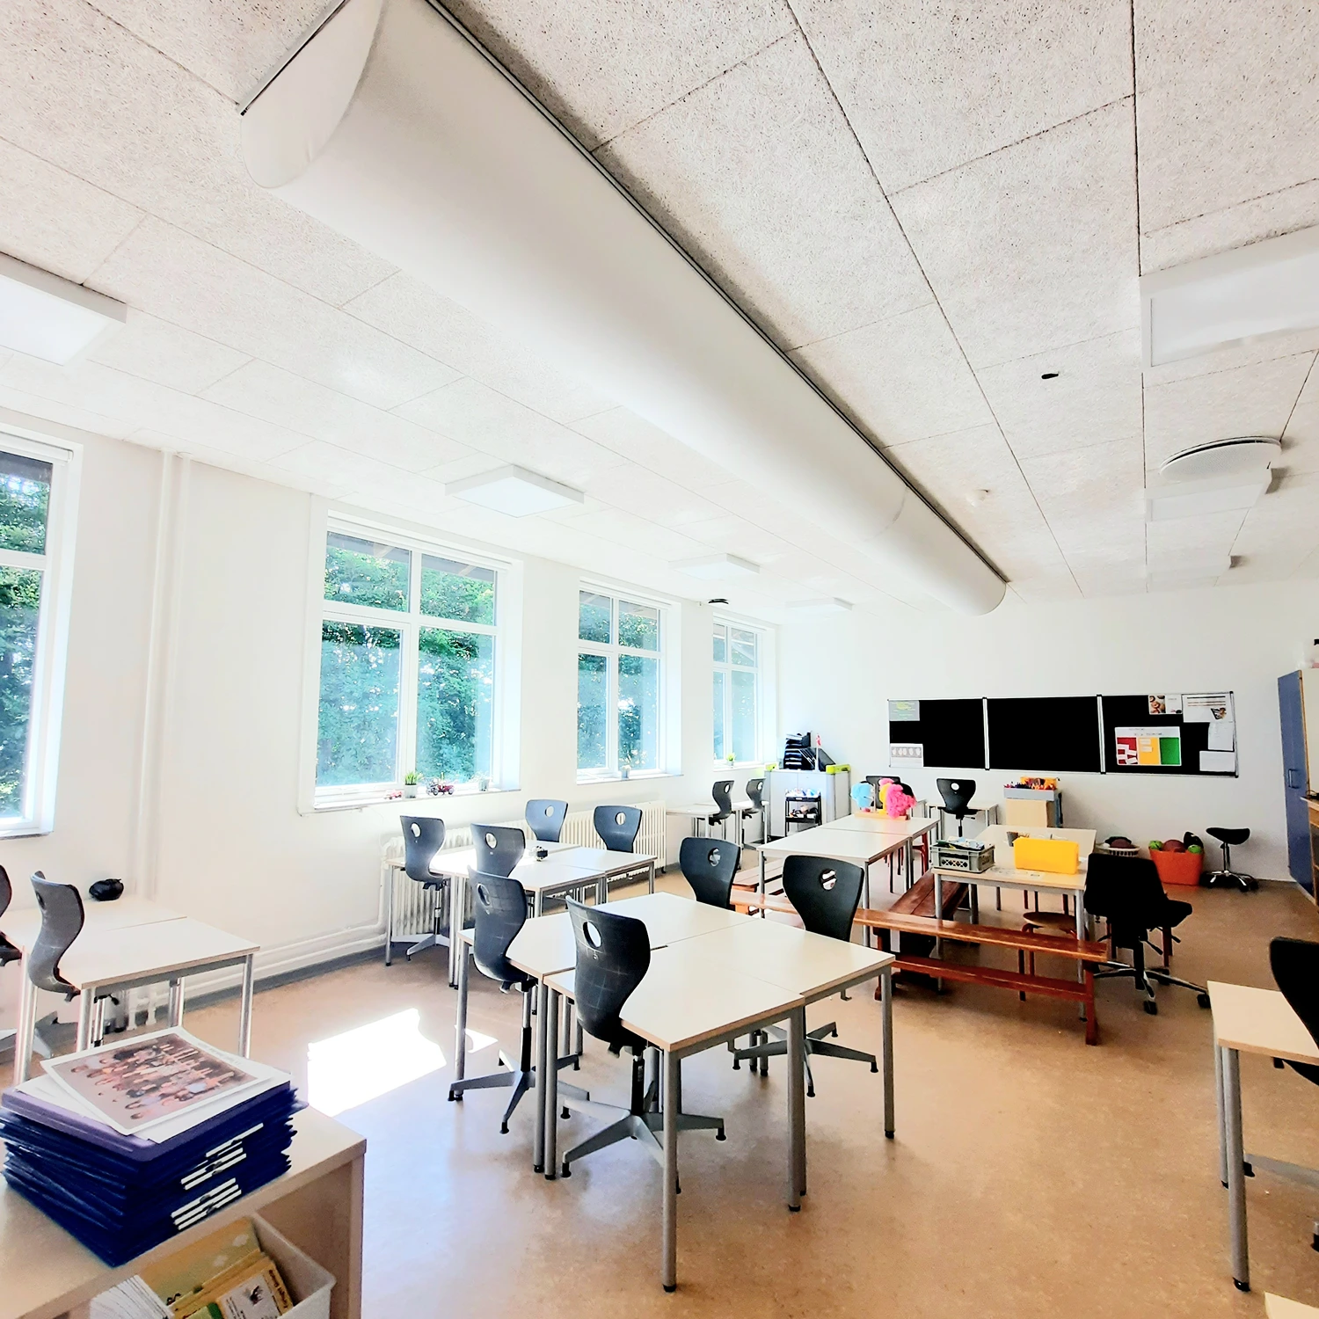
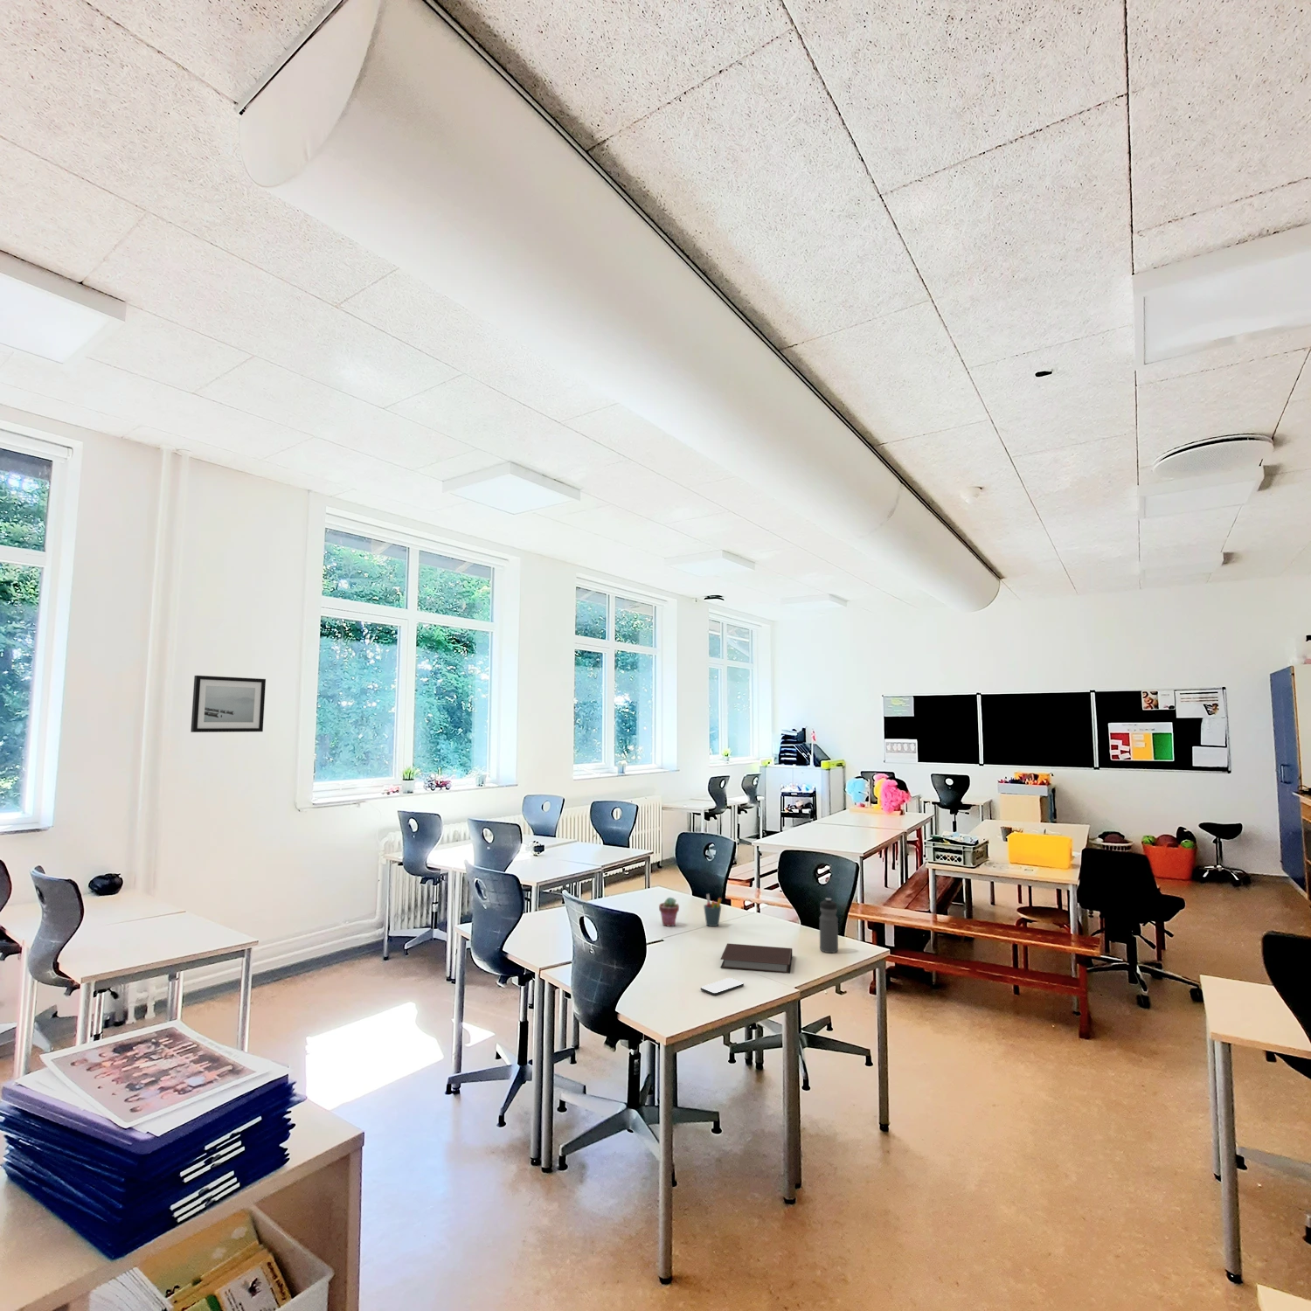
+ notebook [720,942,792,975]
+ smartphone [700,977,744,995]
+ potted succulent [658,896,680,927]
+ wall art [190,675,267,734]
+ water bottle [819,898,839,953]
+ pen holder [702,893,723,927]
